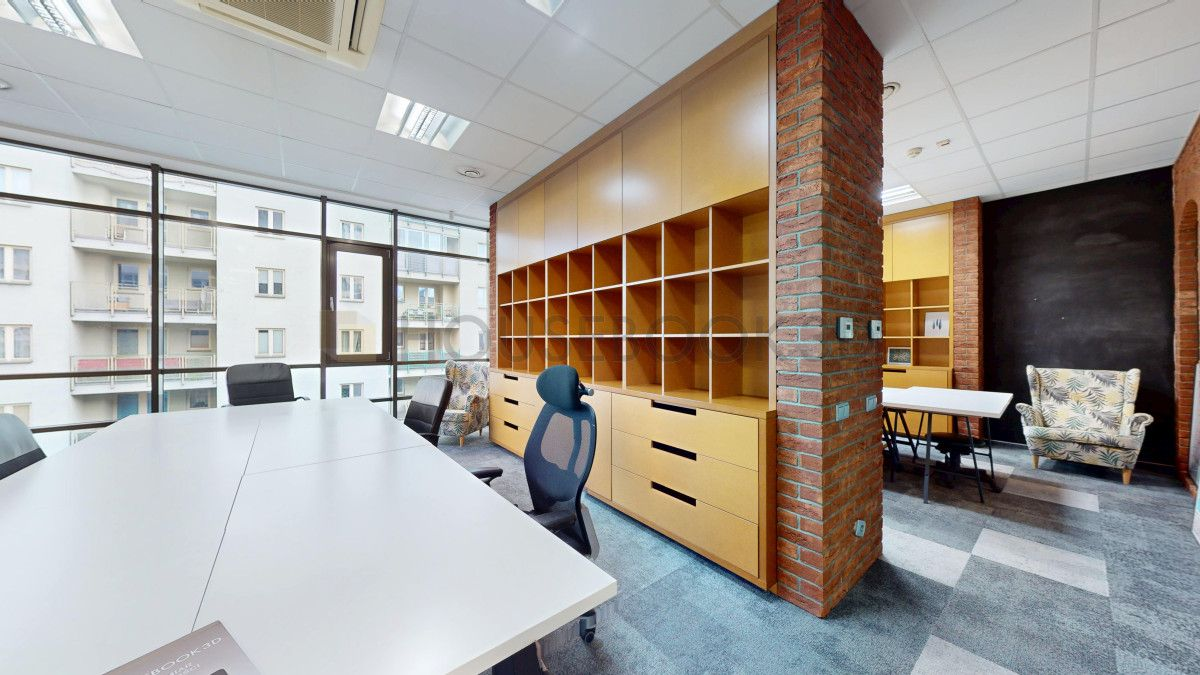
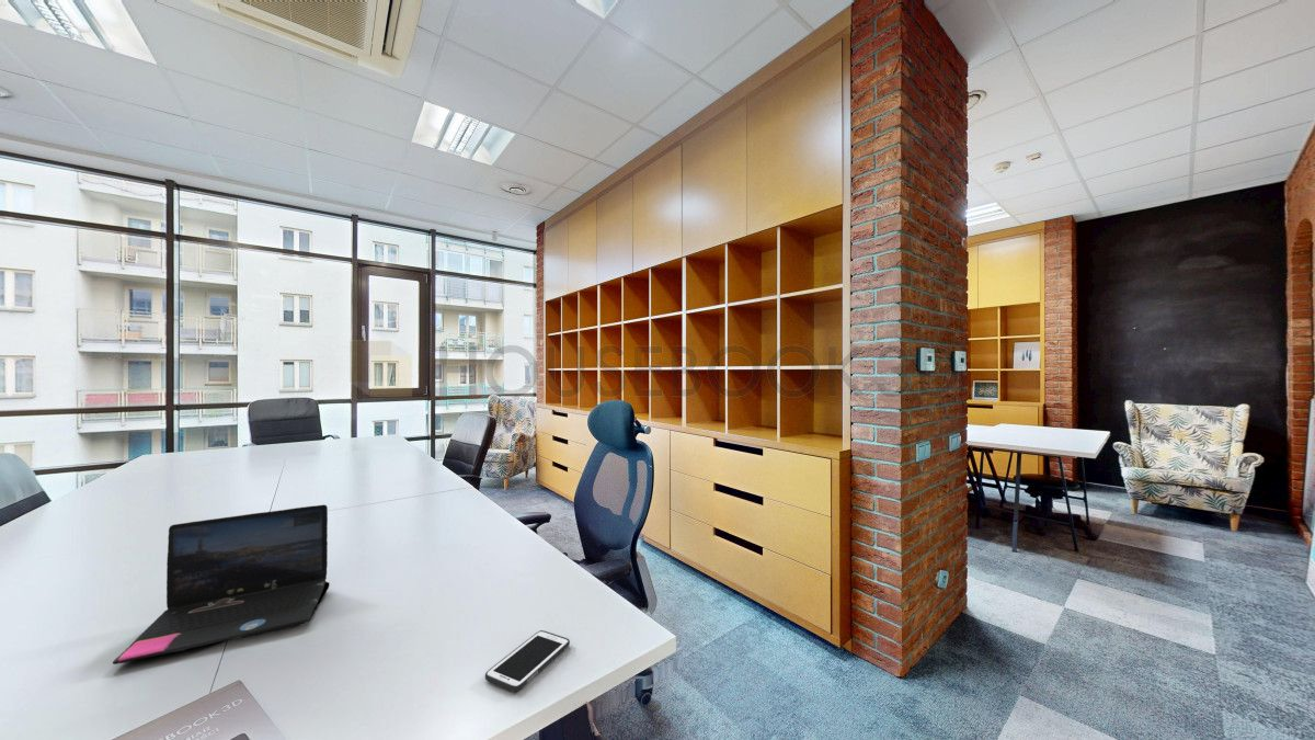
+ cell phone [484,629,571,693]
+ laptop [112,504,331,665]
